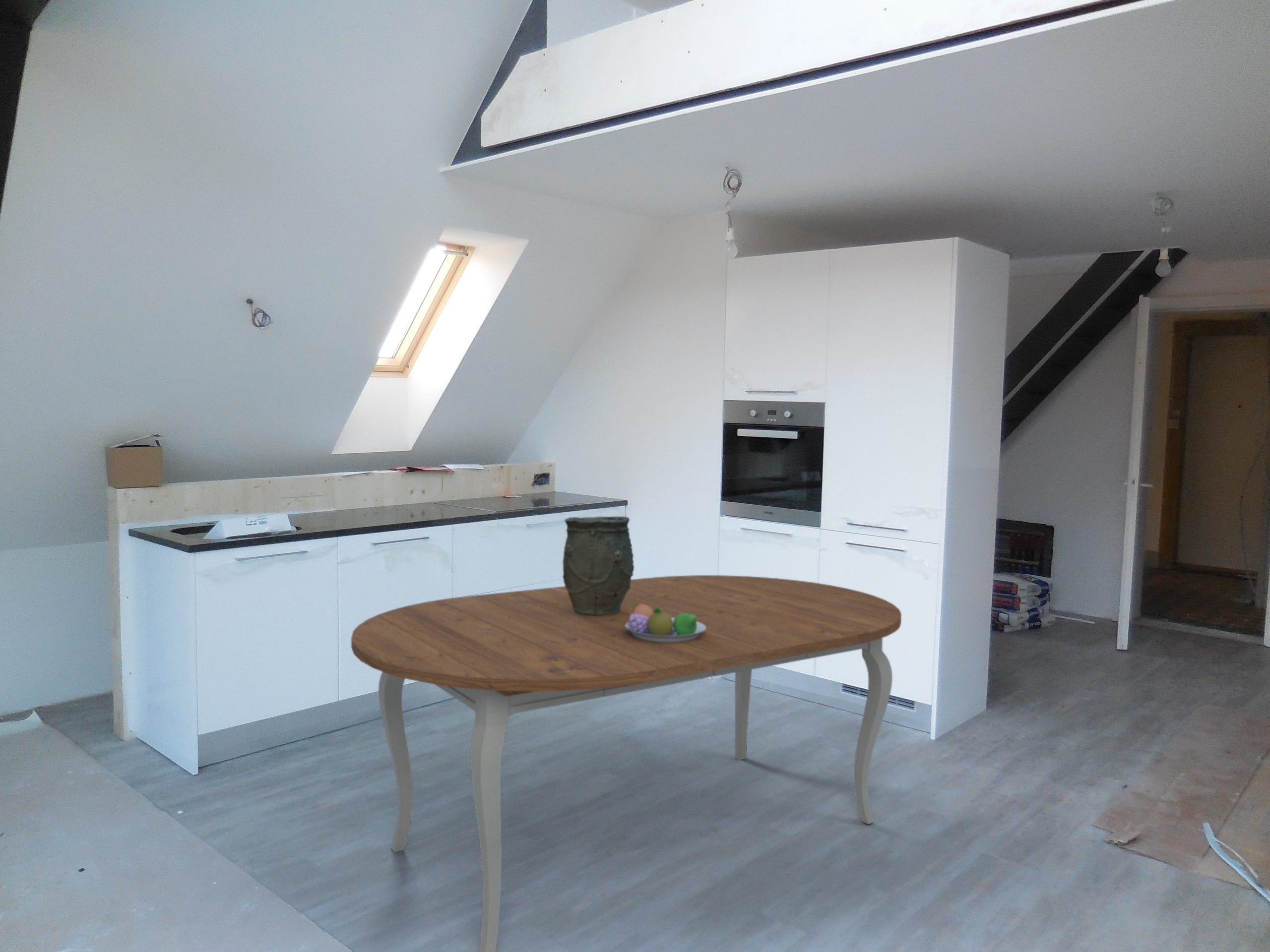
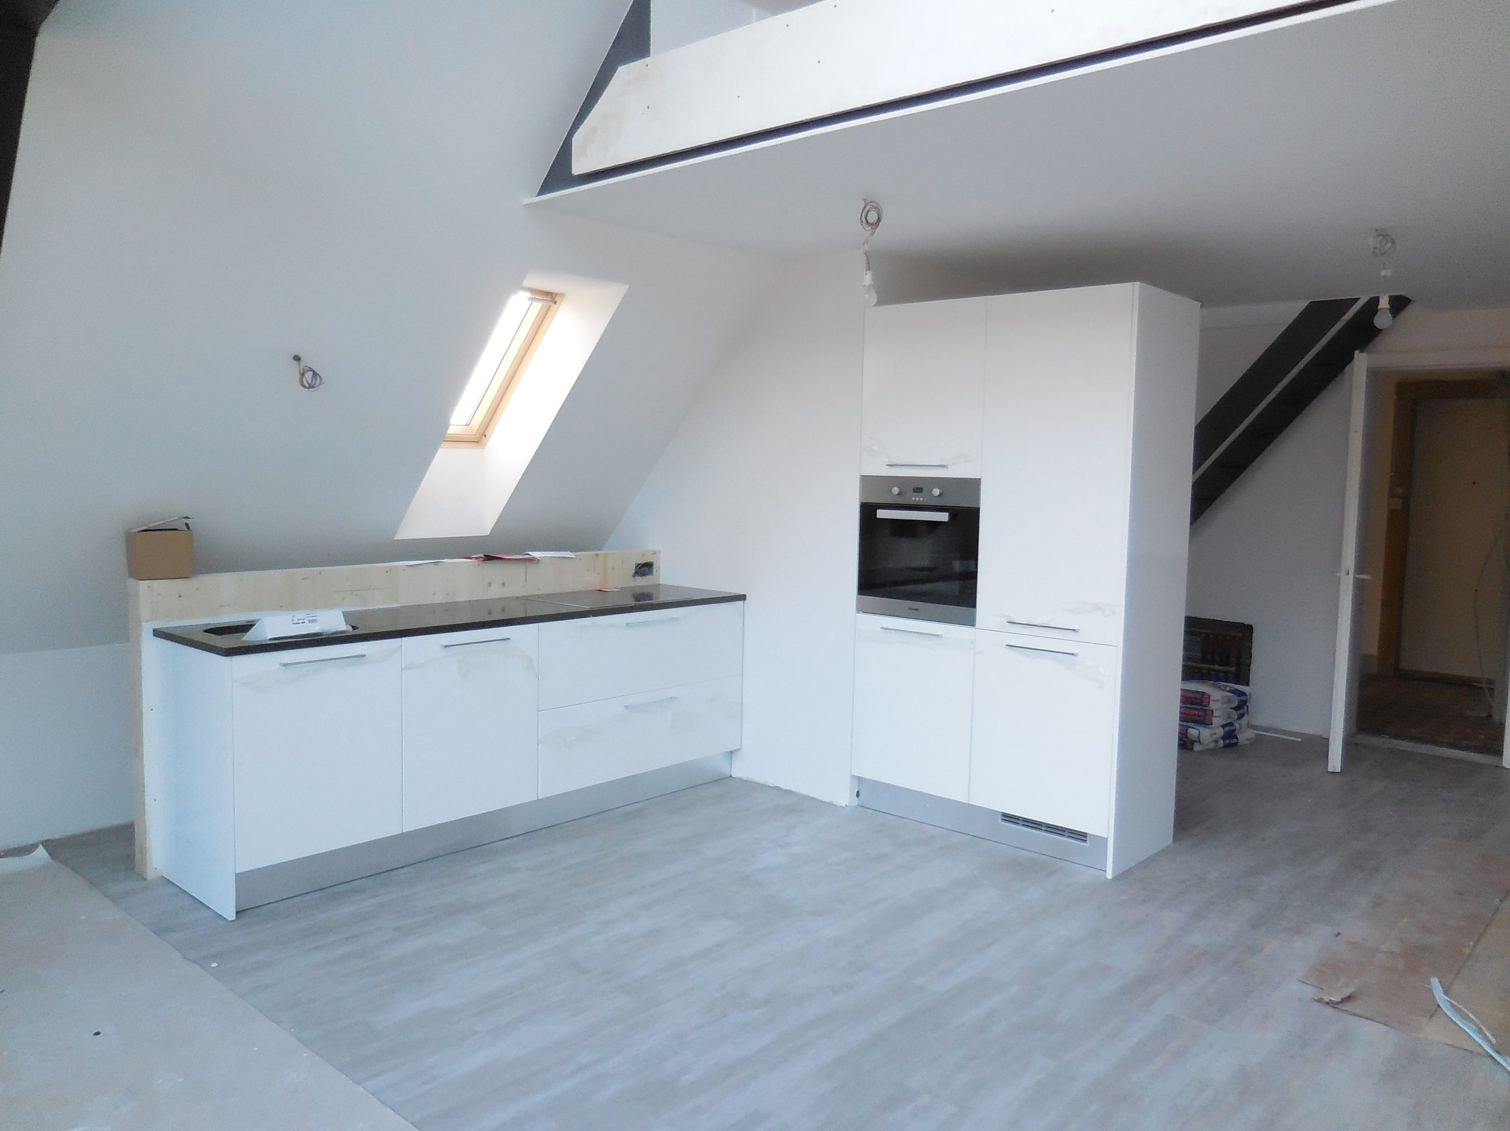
- dining table [351,575,902,952]
- fruit bowl [625,604,706,642]
- vase [562,516,635,616]
